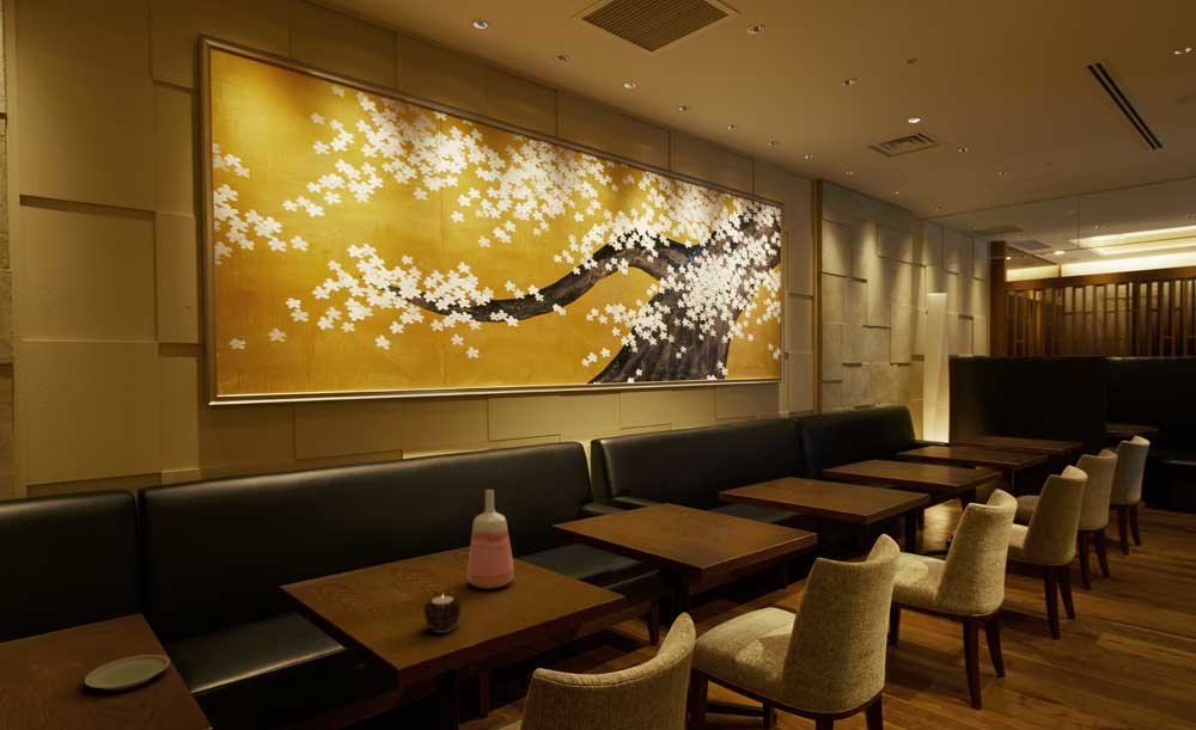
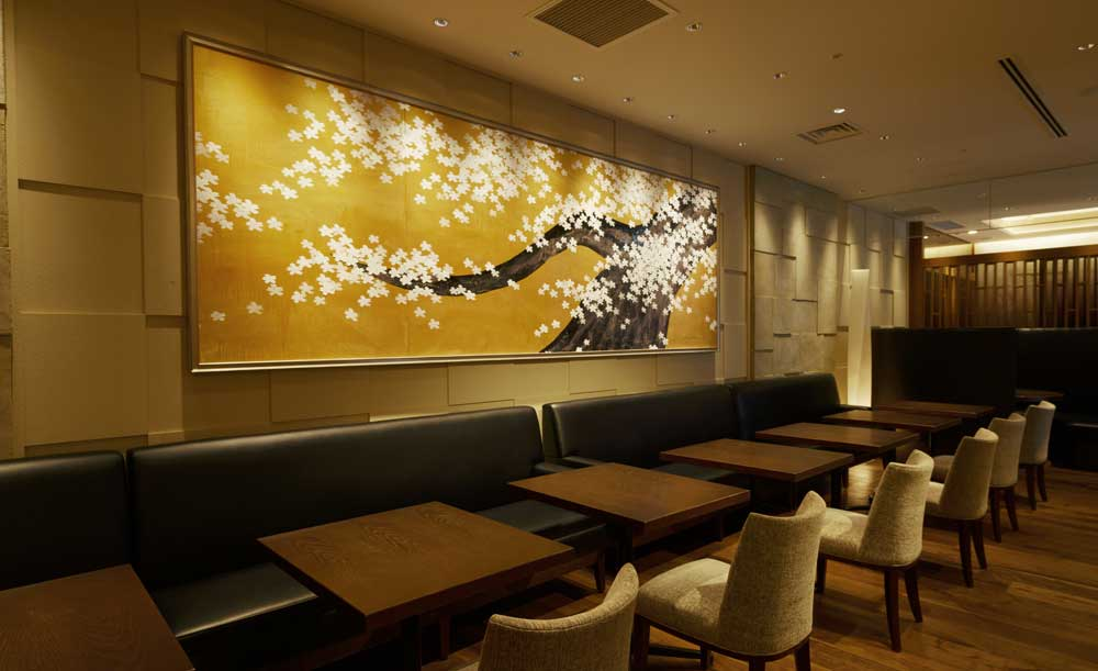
- plate [84,654,171,692]
- candle [422,593,463,633]
- vase [466,489,515,590]
